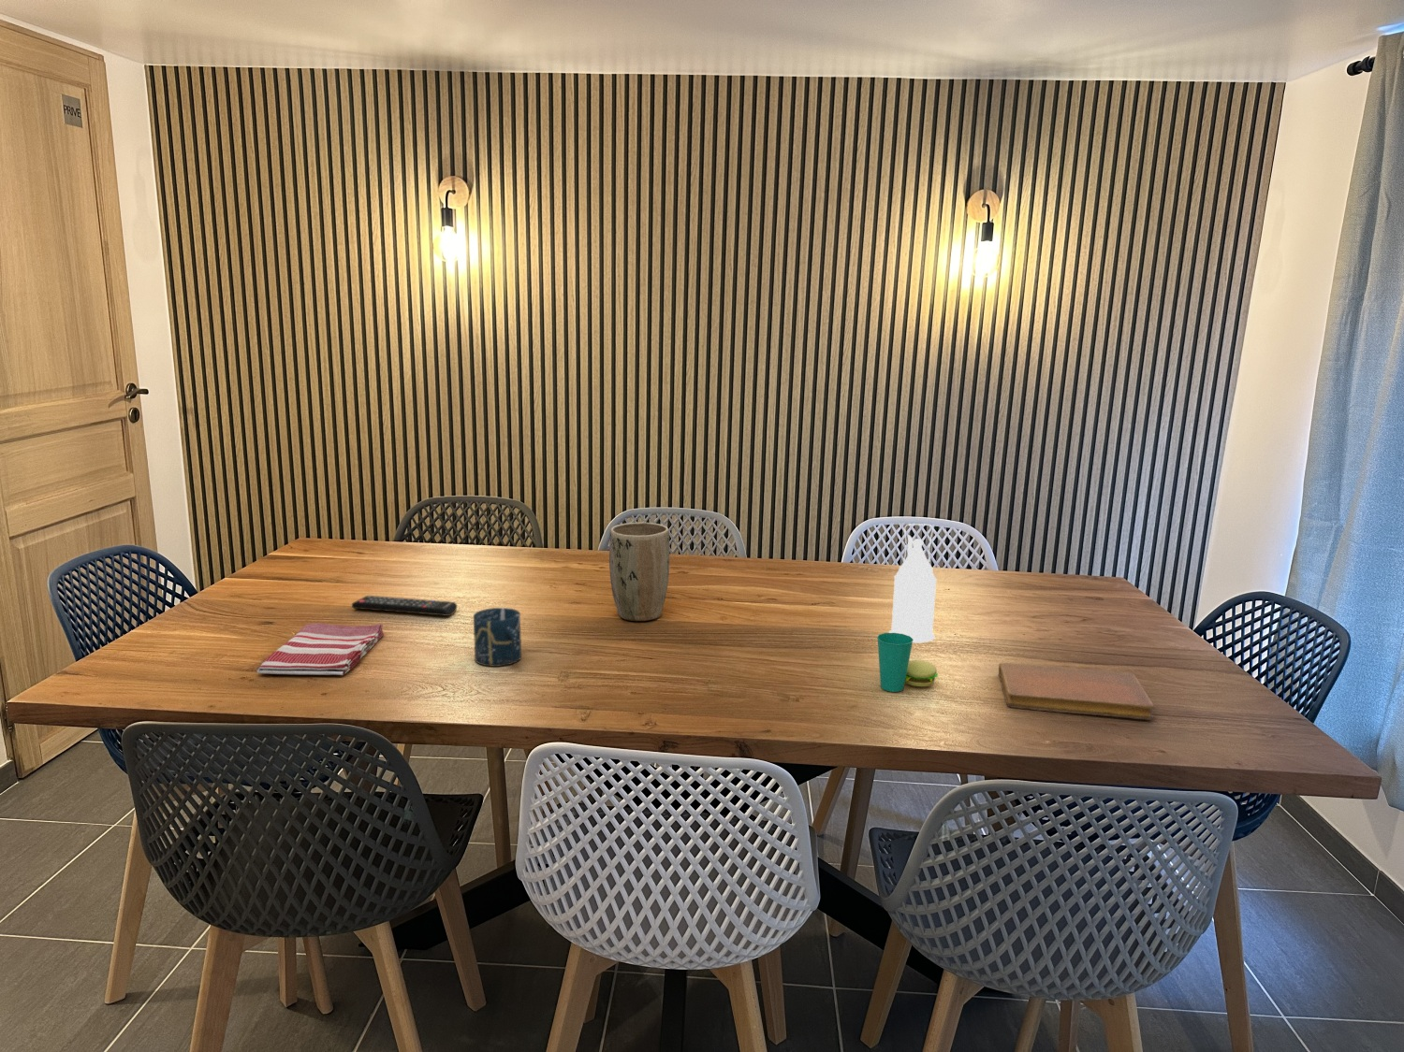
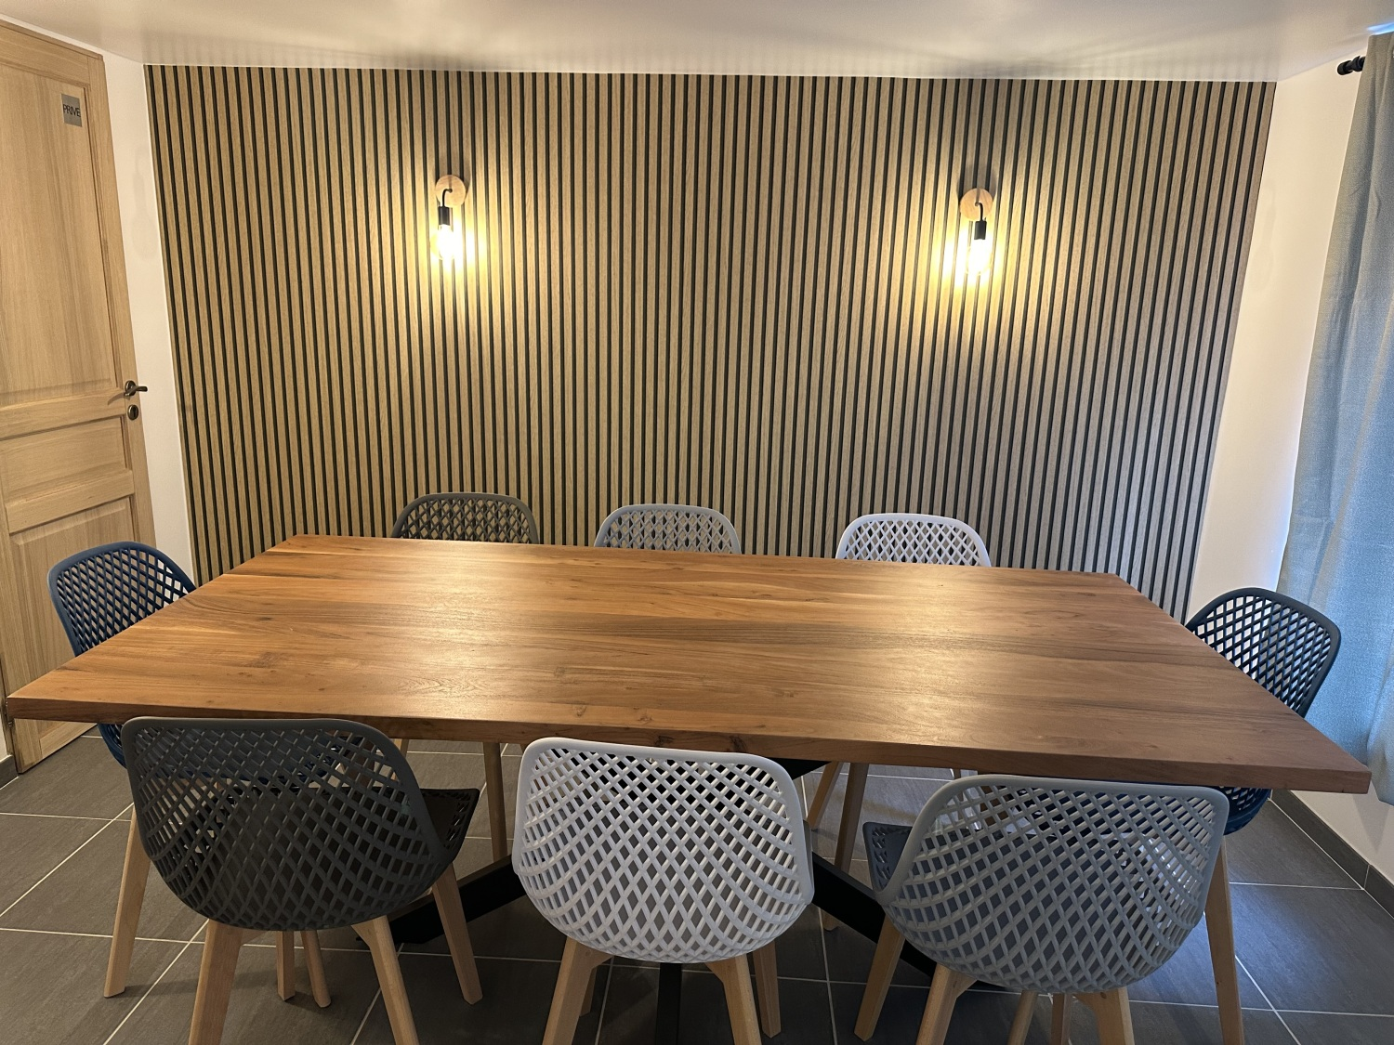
- plant pot [608,522,670,622]
- notebook [998,662,1155,720]
- remote control [350,595,458,618]
- teapot [888,523,937,643]
- cup [473,607,522,667]
- dish towel [255,622,385,676]
- cup [876,632,939,693]
